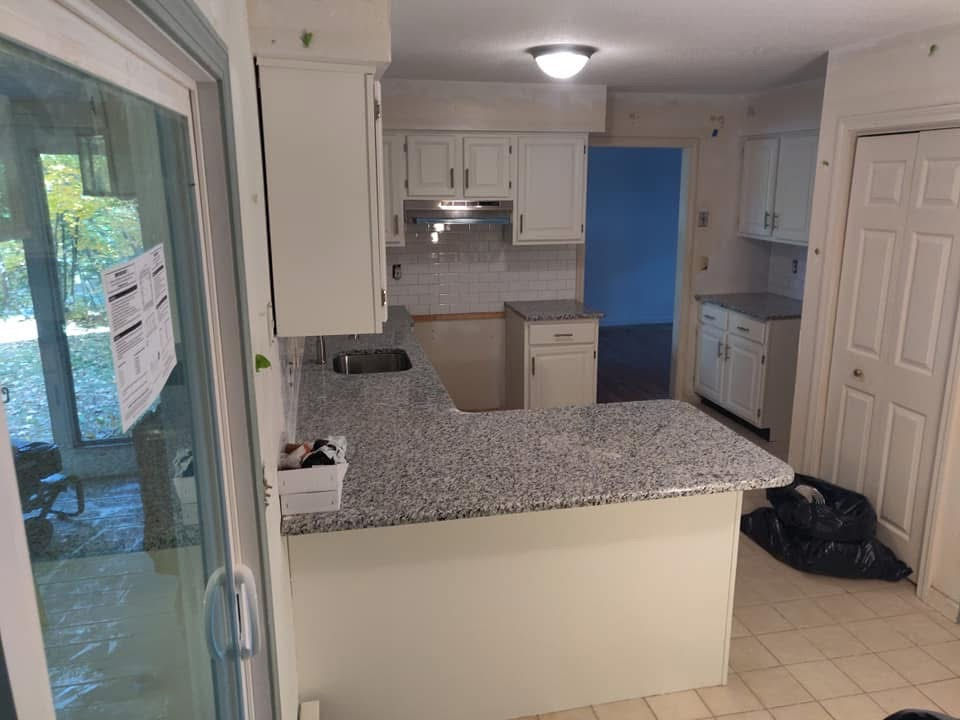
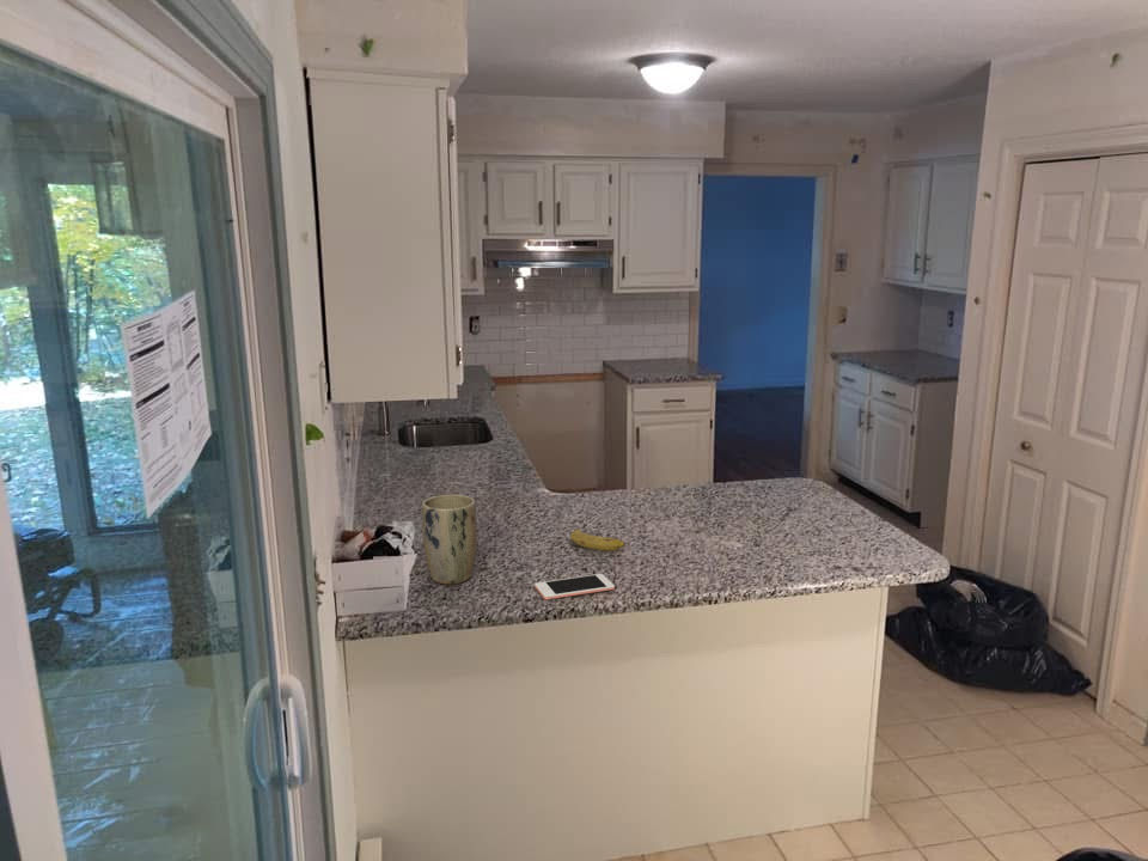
+ plant pot [421,494,478,585]
+ fruit [569,527,627,552]
+ cell phone [533,573,616,600]
